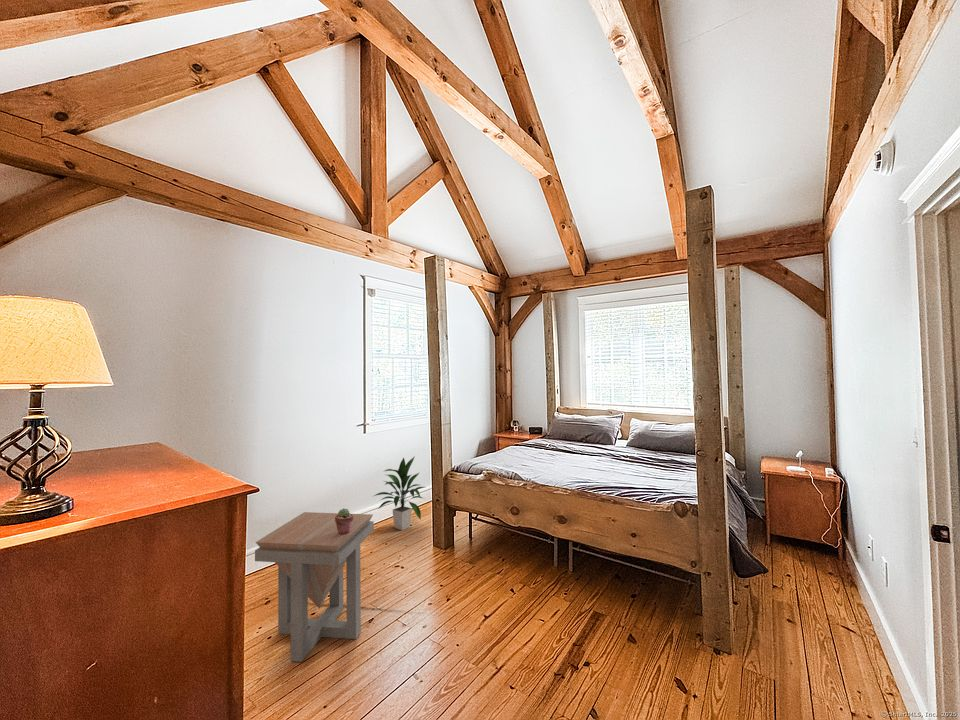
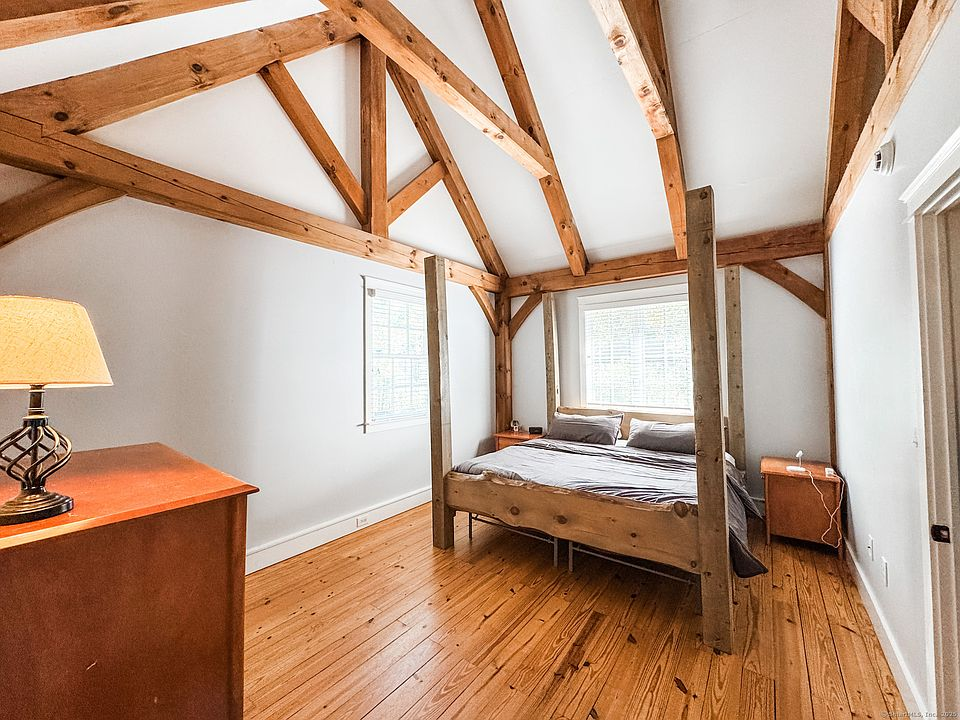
- potted succulent [335,507,354,535]
- side table [254,511,375,663]
- indoor plant [371,455,426,531]
